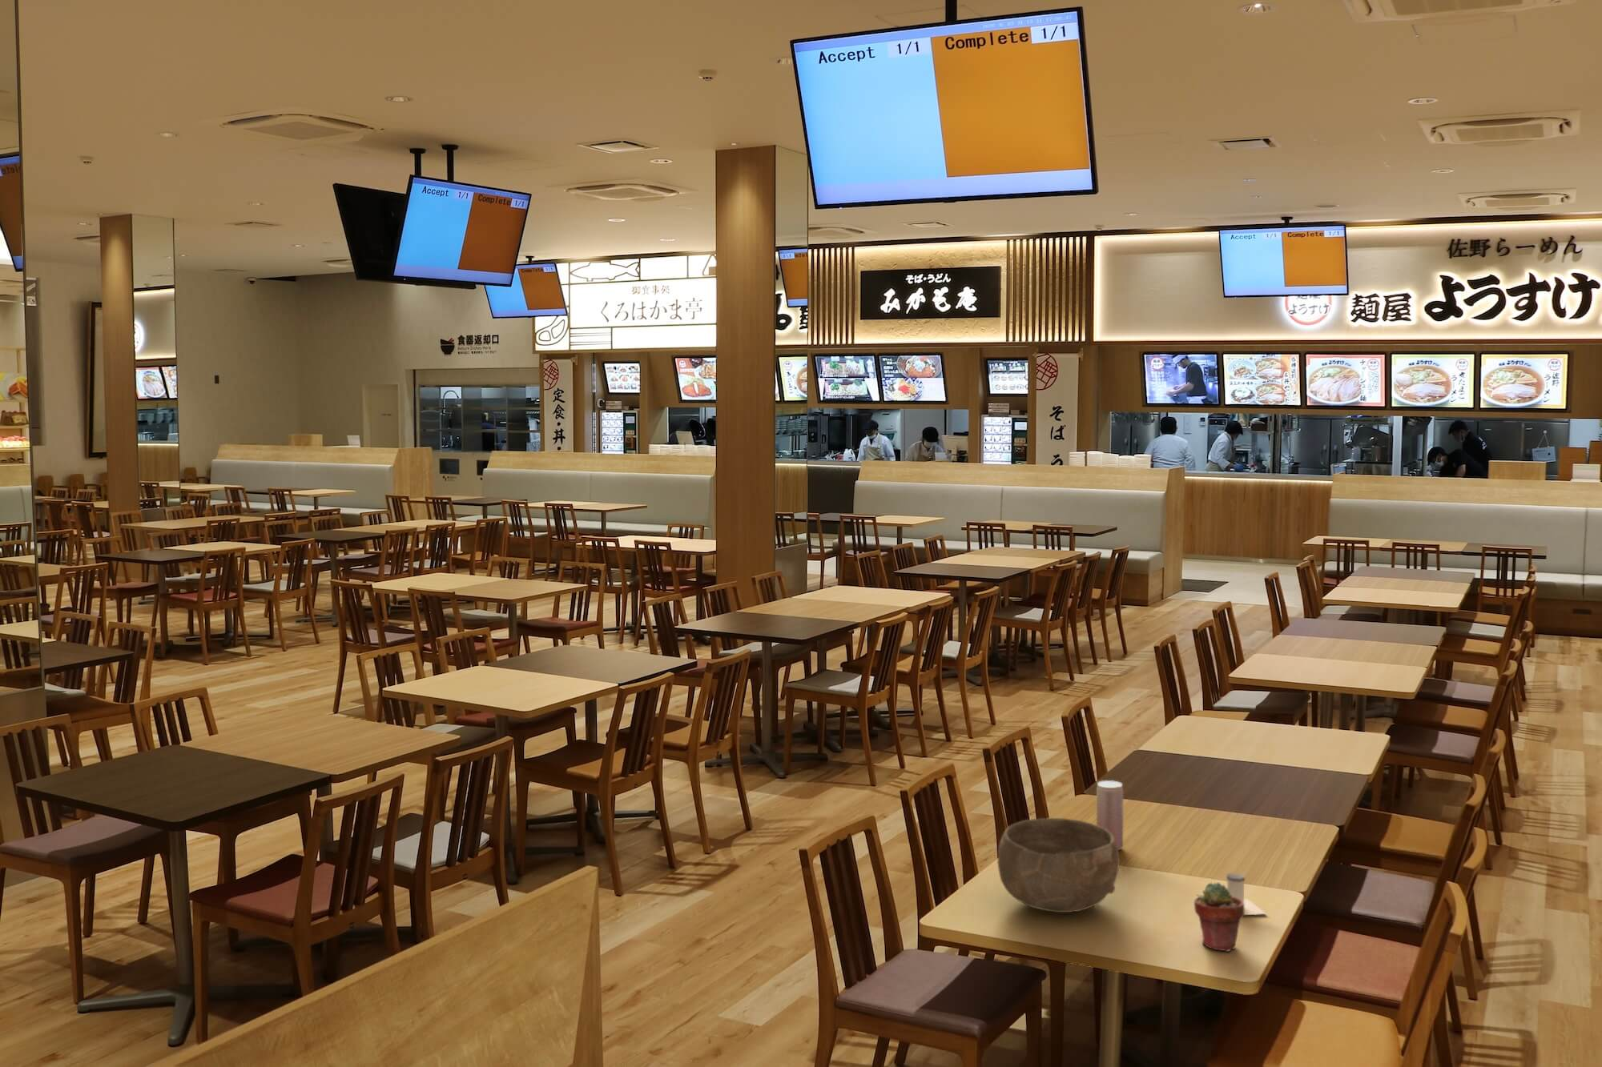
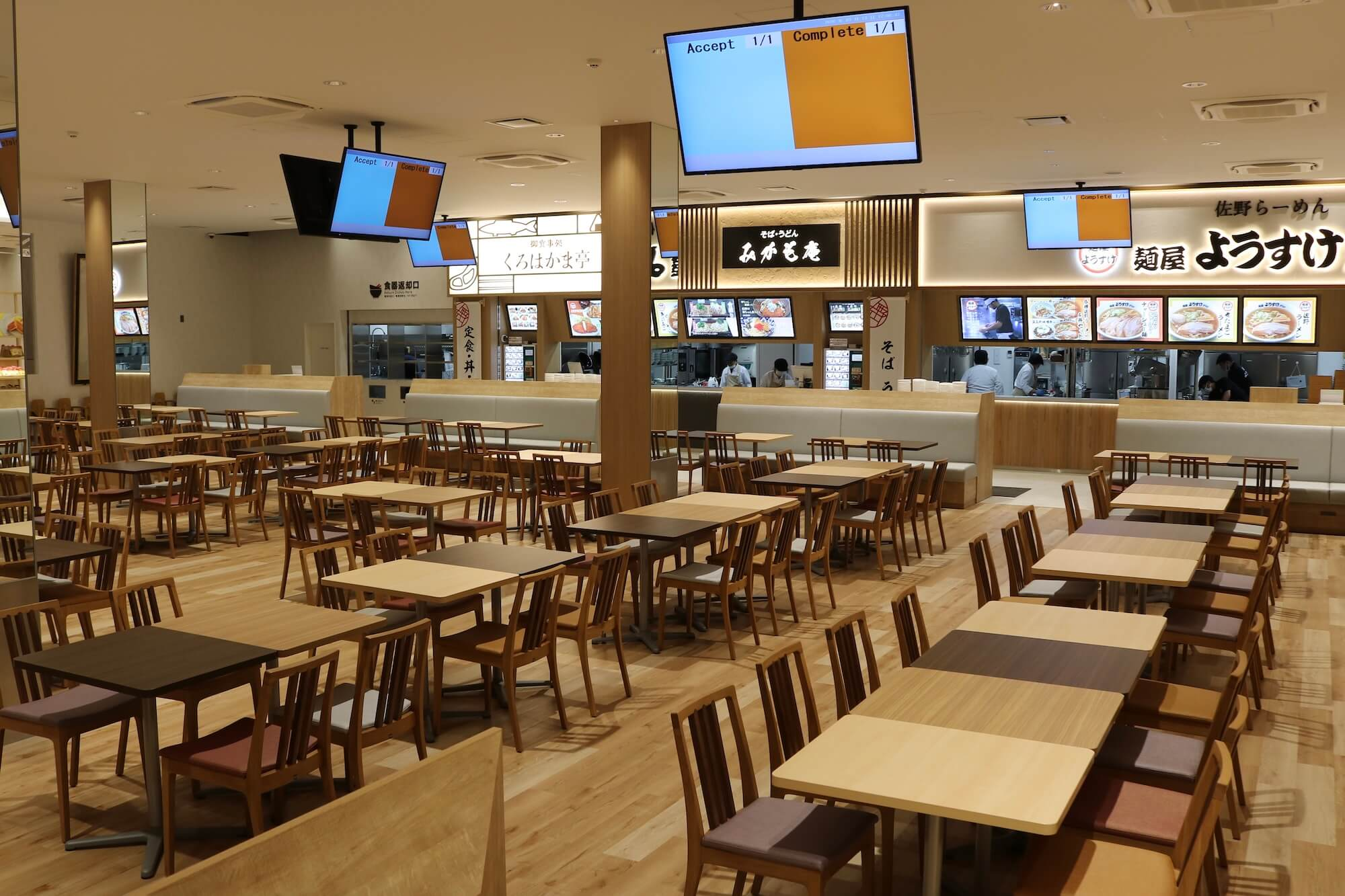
- salt shaker [1227,873,1267,916]
- potted succulent [1193,882,1245,953]
- bowl [997,817,1120,913]
- beverage can [1096,780,1124,851]
